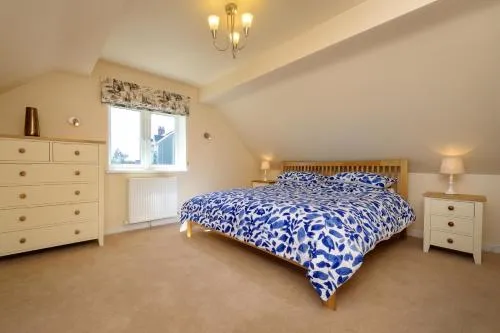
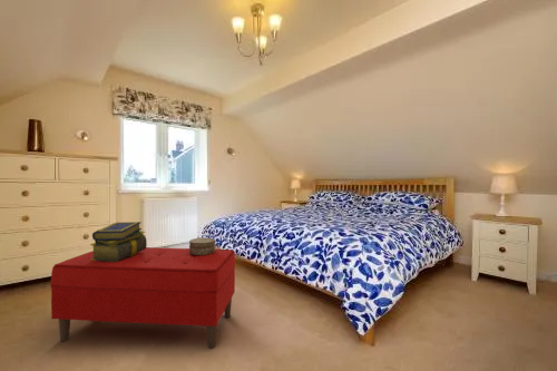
+ decorative box [188,236,216,255]
+ stack of books [89,221,148,262]
+ bench [49,246,236,350]
